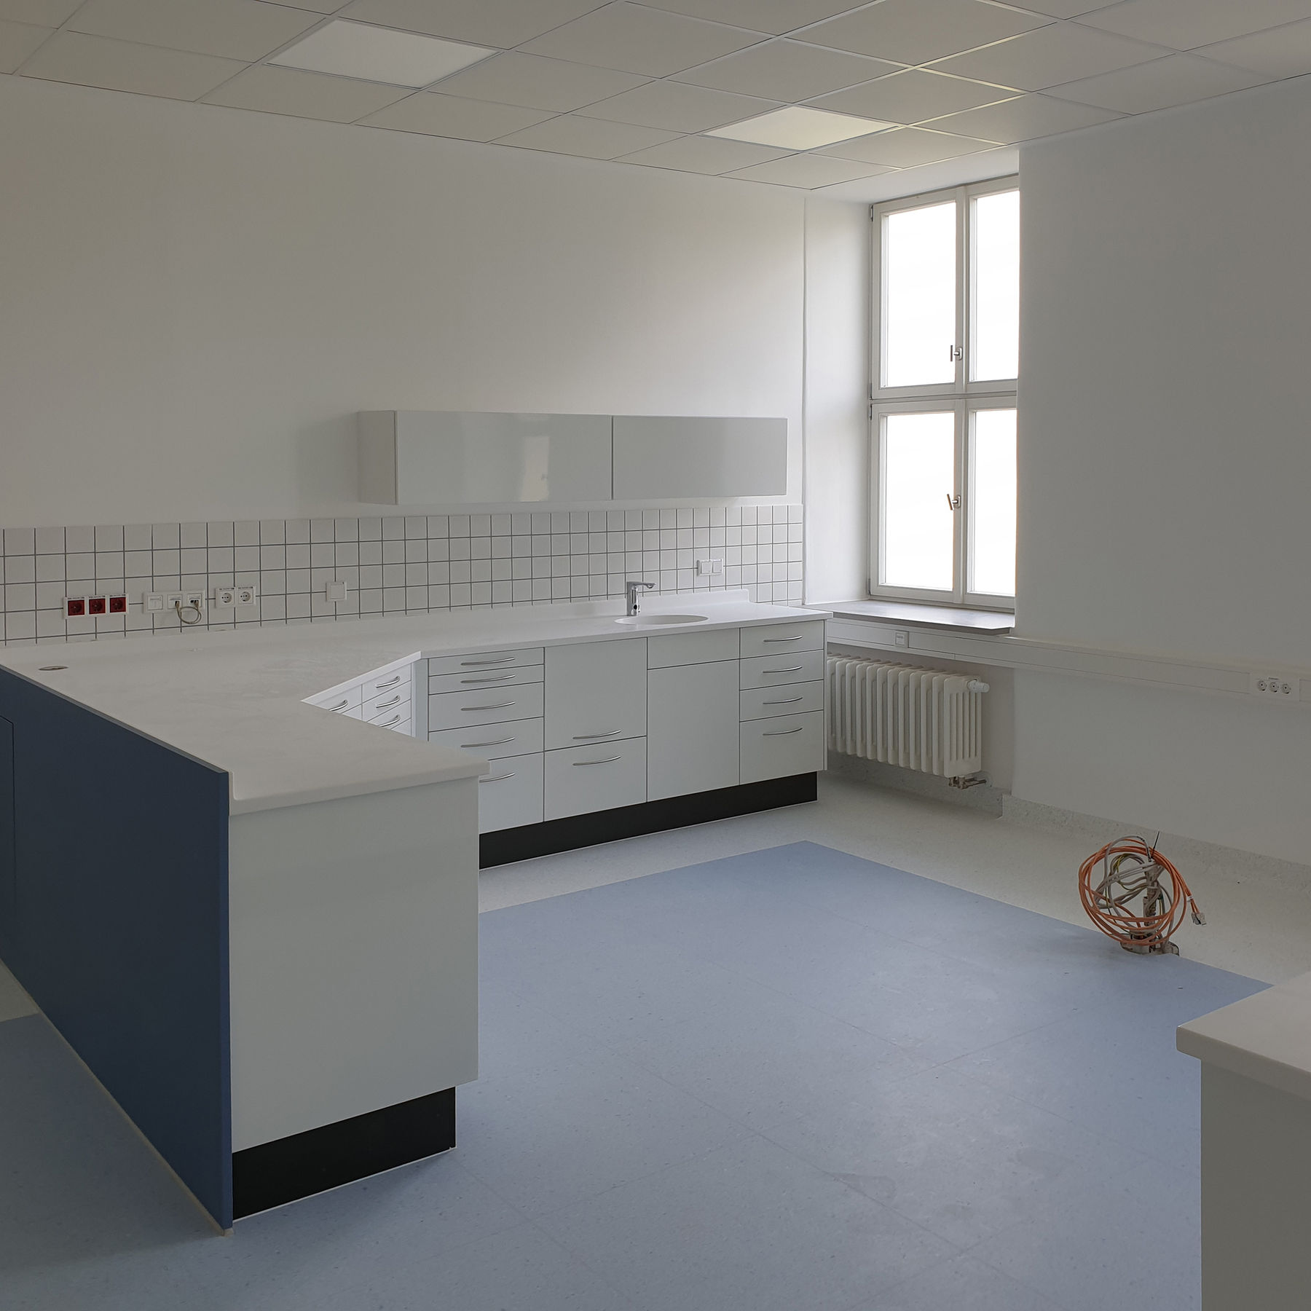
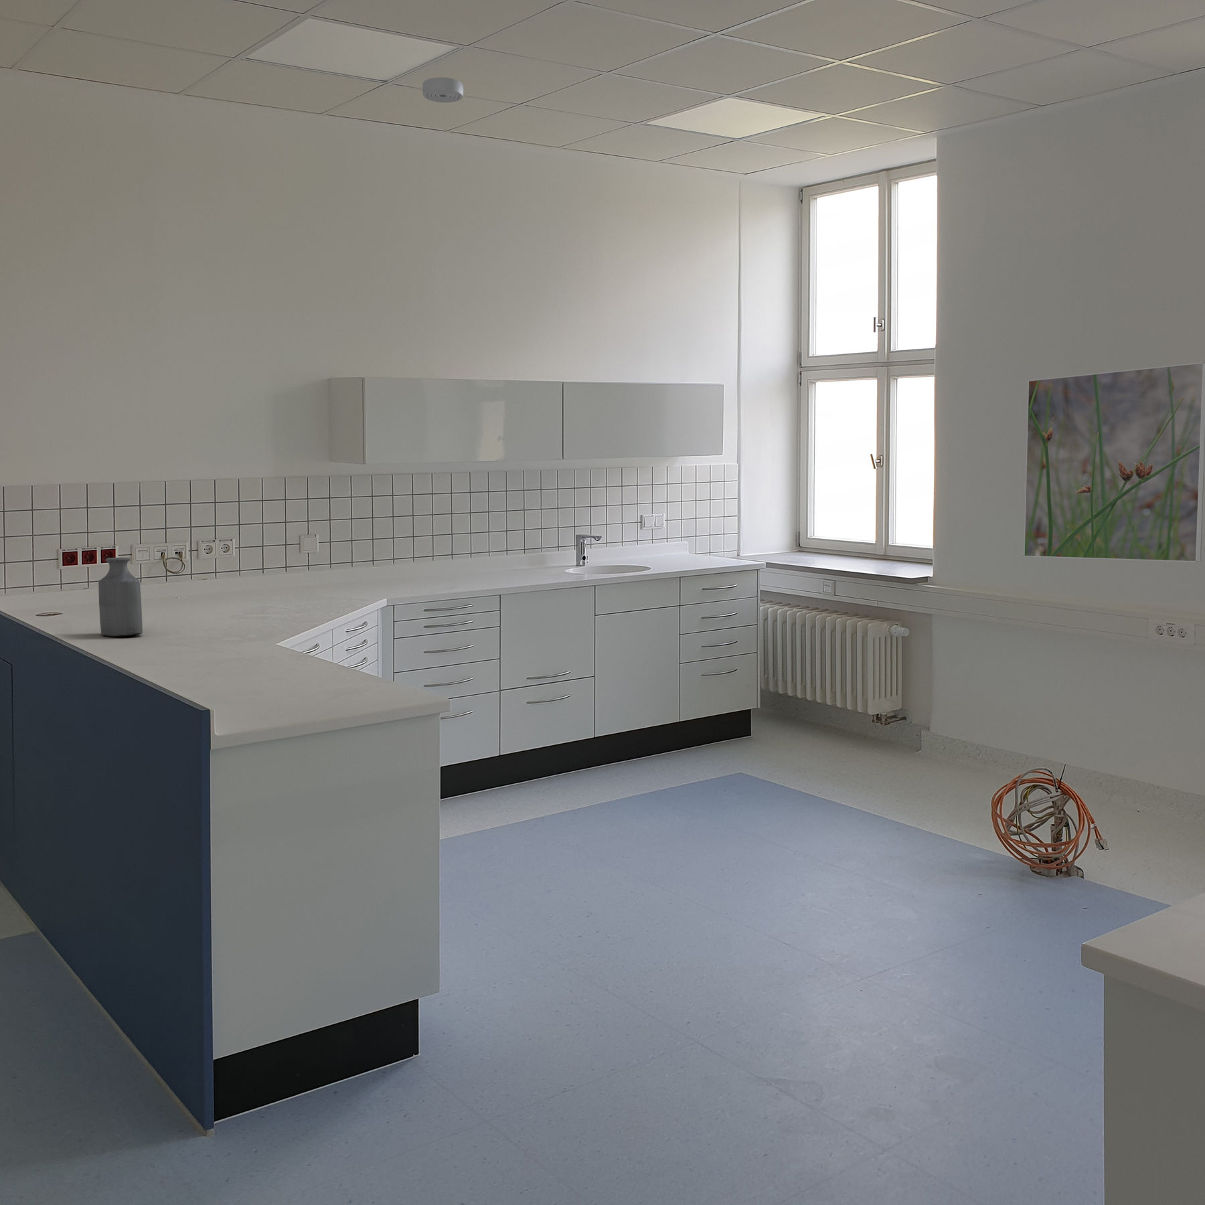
+ bottle [98,557,143,638]
+ smoke detector [422,77,463,103]
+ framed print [1023,362,1205,563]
